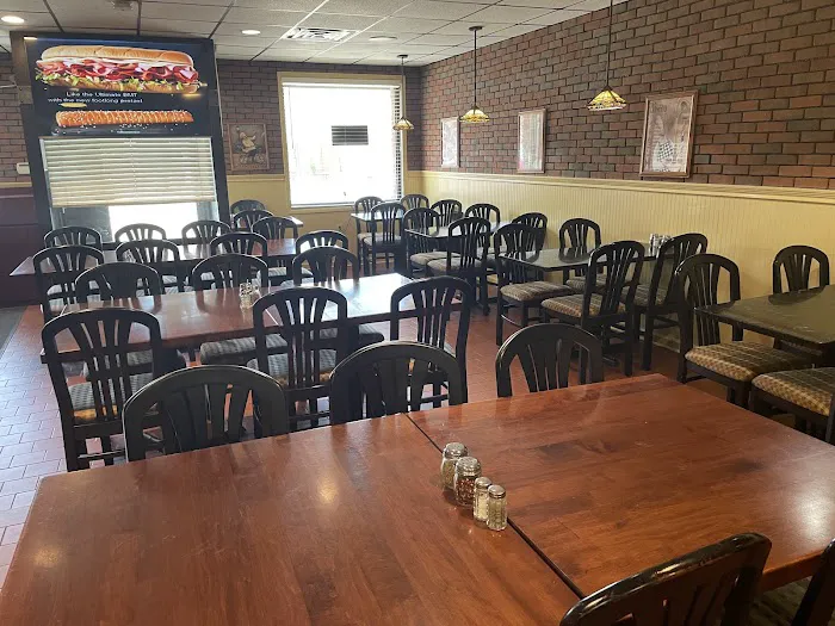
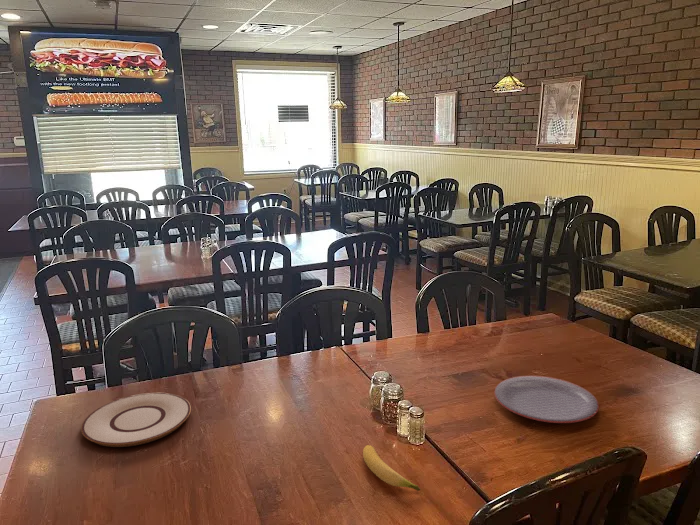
+ plate [80,392,192,448]
+ banana [362,444,422,492]
+ plate [493,375,600,424]
